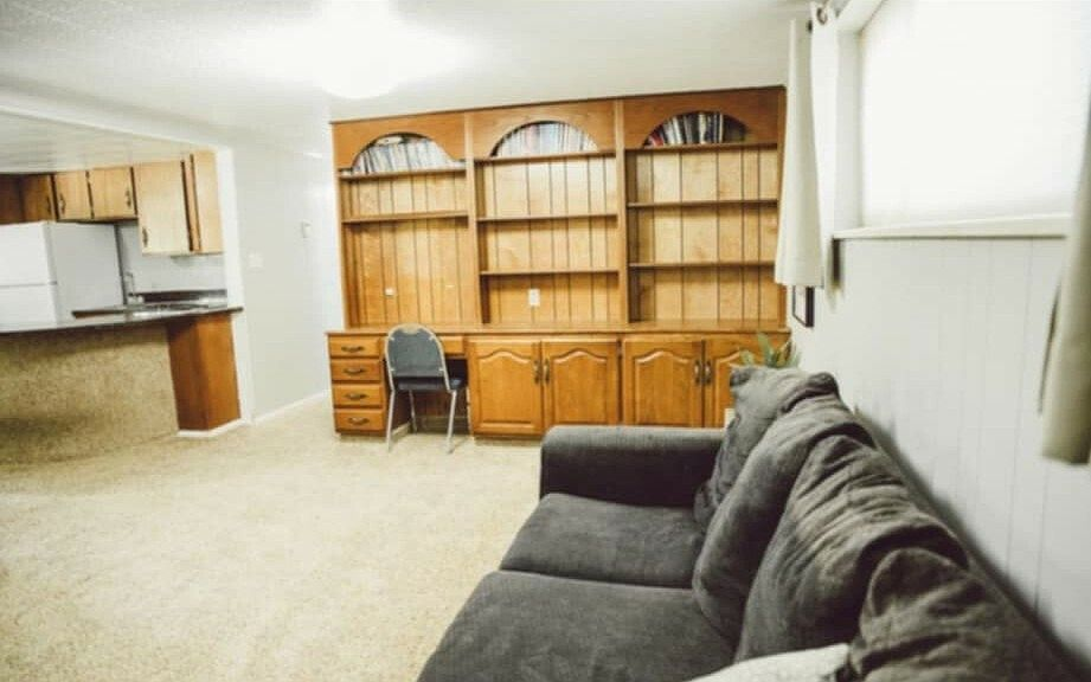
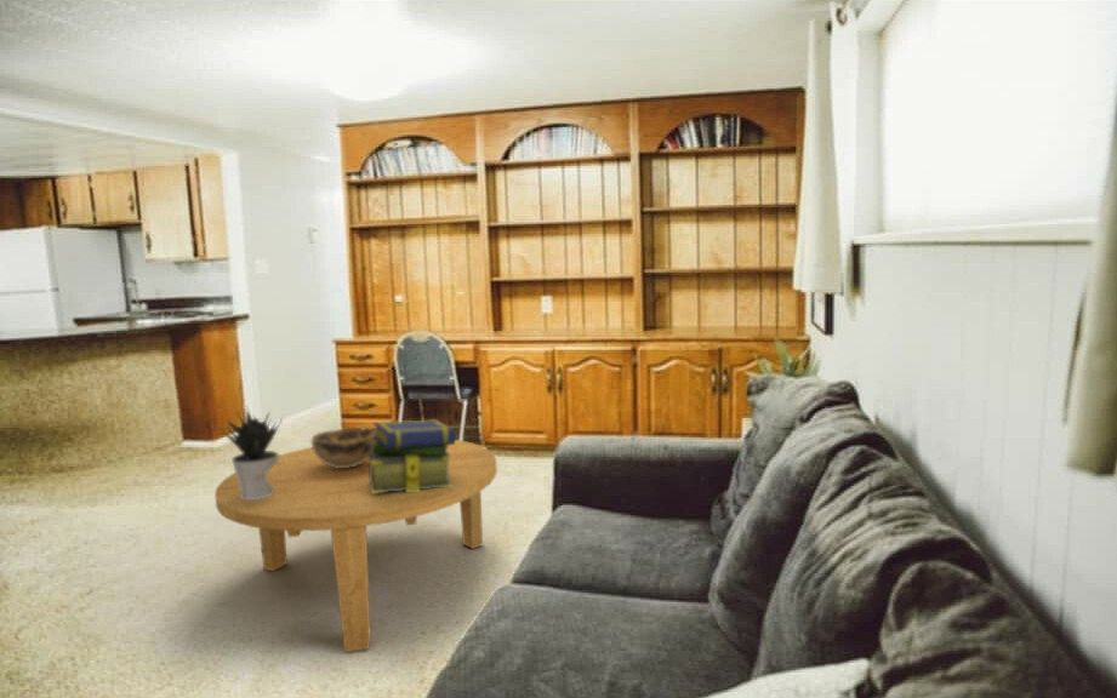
+ stack of books [369,418,457,493]
+ potted plant [217,406,284,499]
+ decorative bowl [310,427,377,468]
+ coffee table [213,439,498,653]
